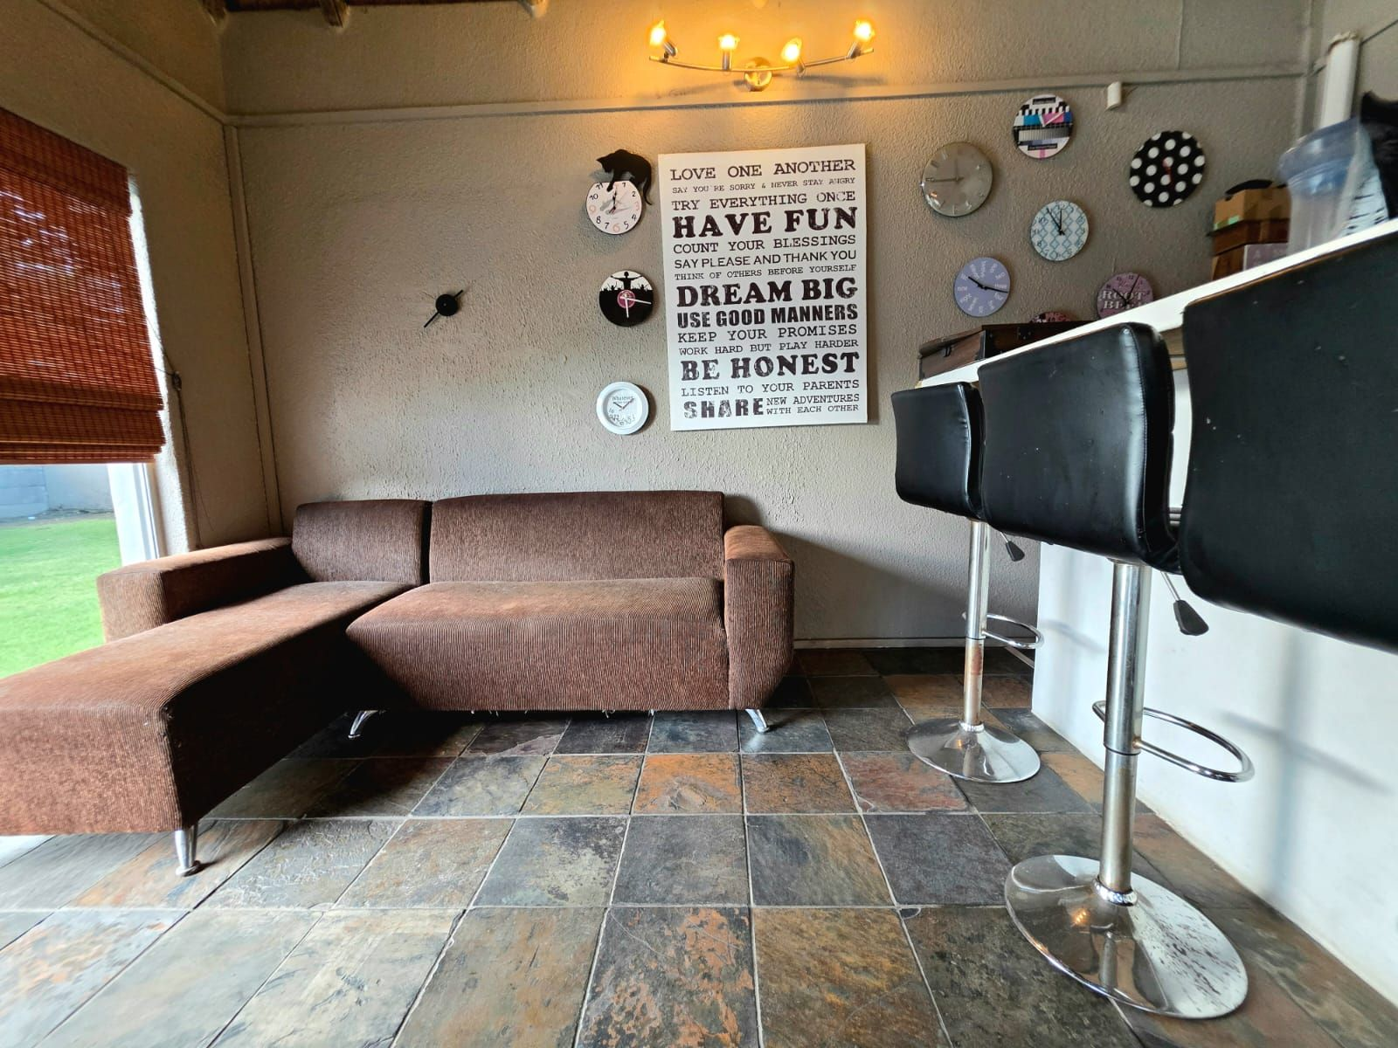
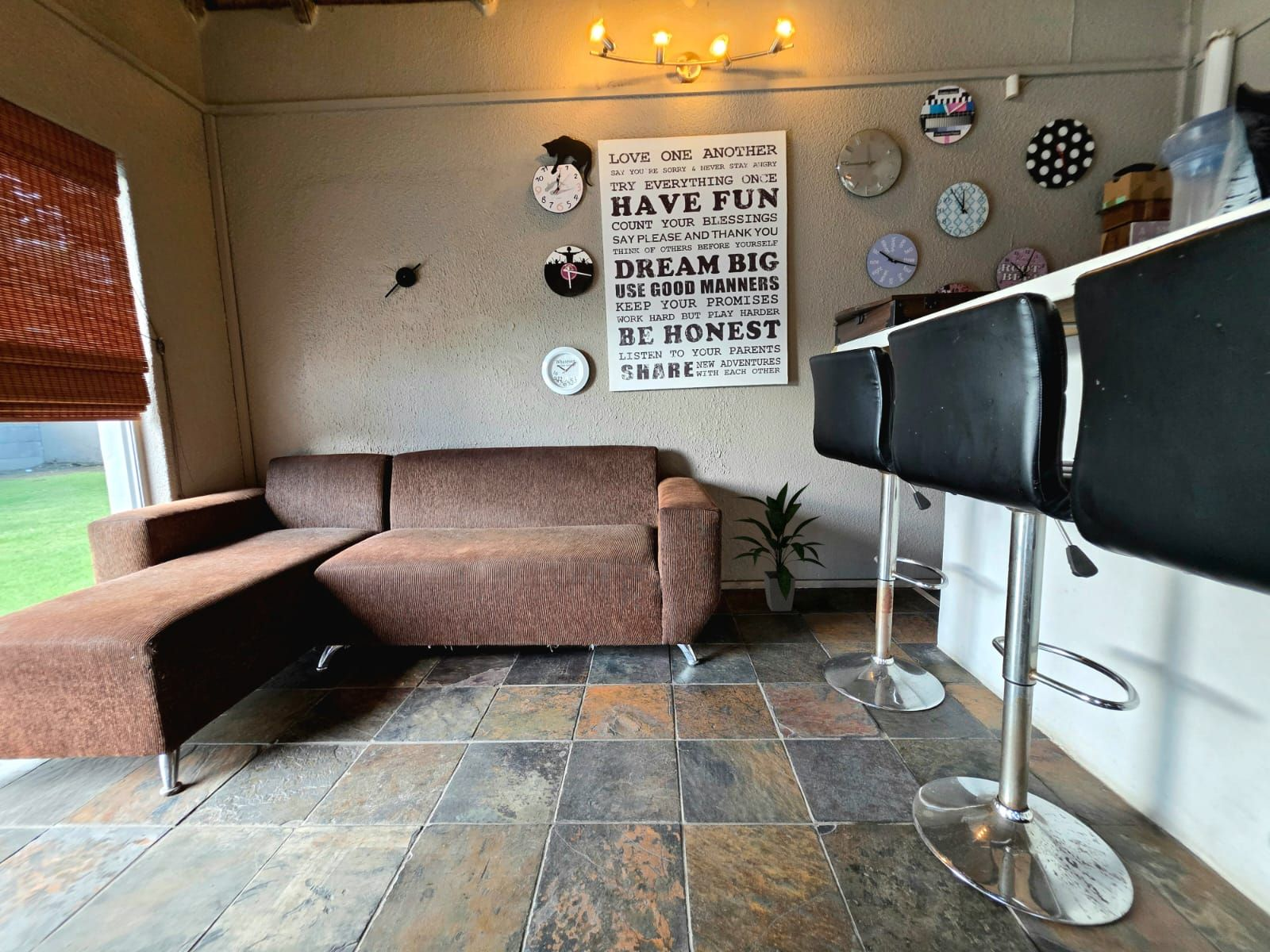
+ indoor plant [726,480,828,612]
